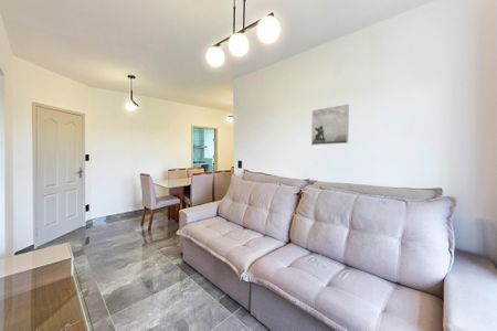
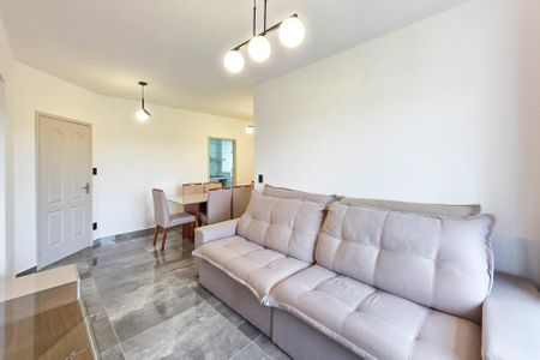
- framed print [310,104,350,146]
